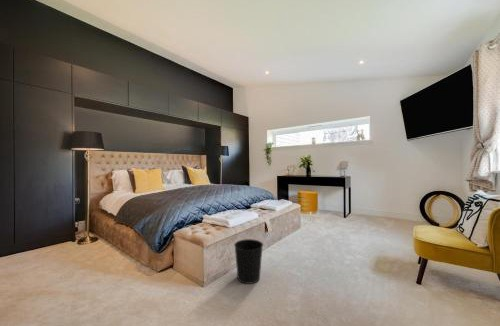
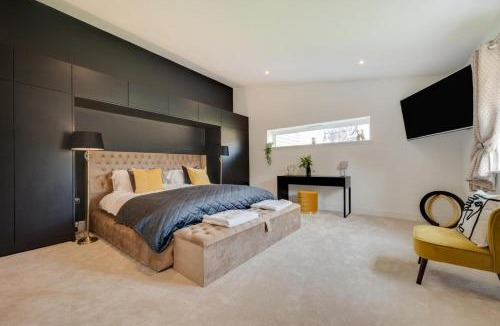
- wastebasket [233,238,264,285]
